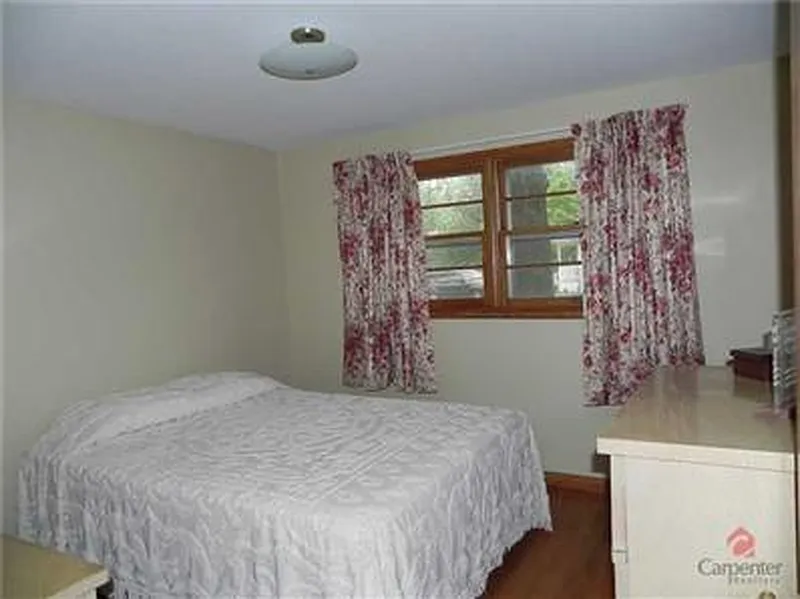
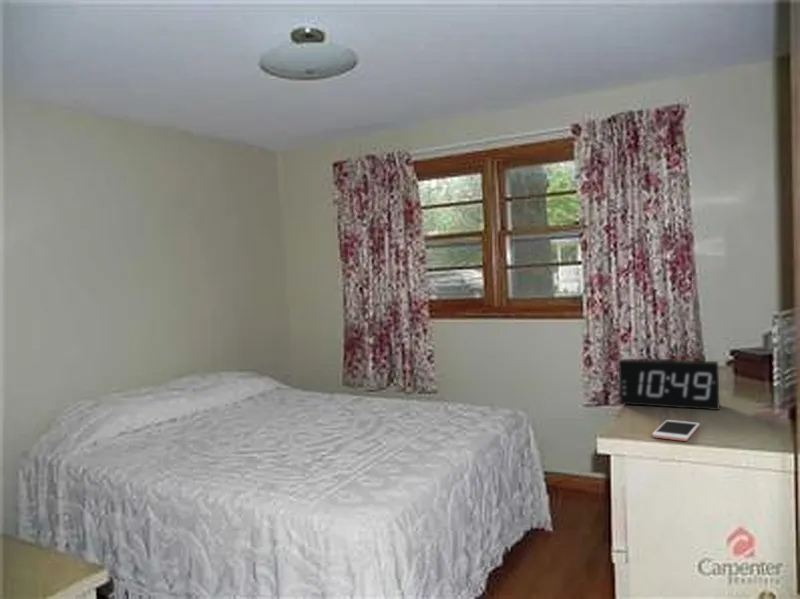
+ alarm clock [618,358,720,411]
+ cell phone [651,419,701,442]
